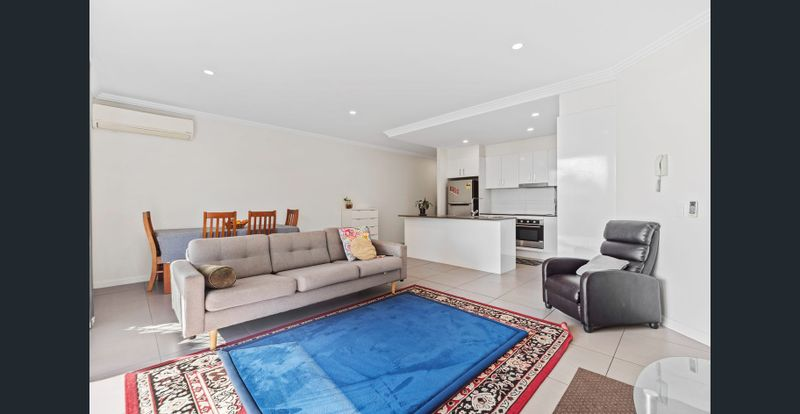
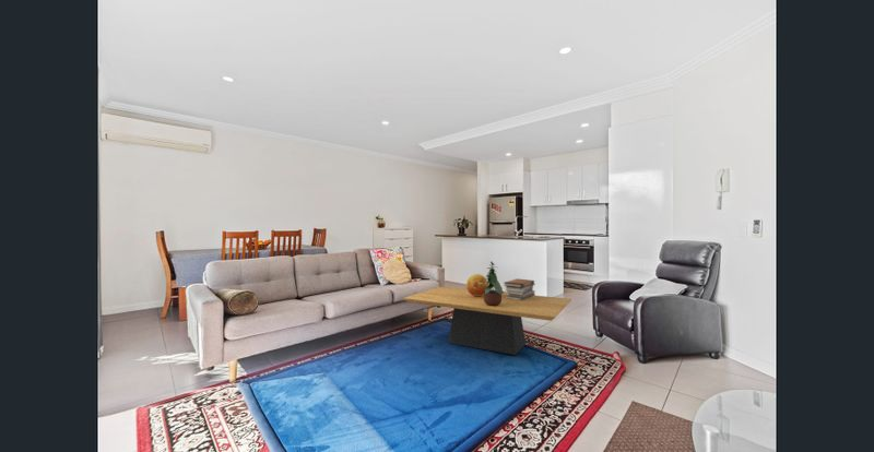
+ decorative sphere [465,273,488,296]
+ coffee table [402,285,572,356]
+ potted plant [481,261,505,306]
+ book stack [503,277,536,300]
